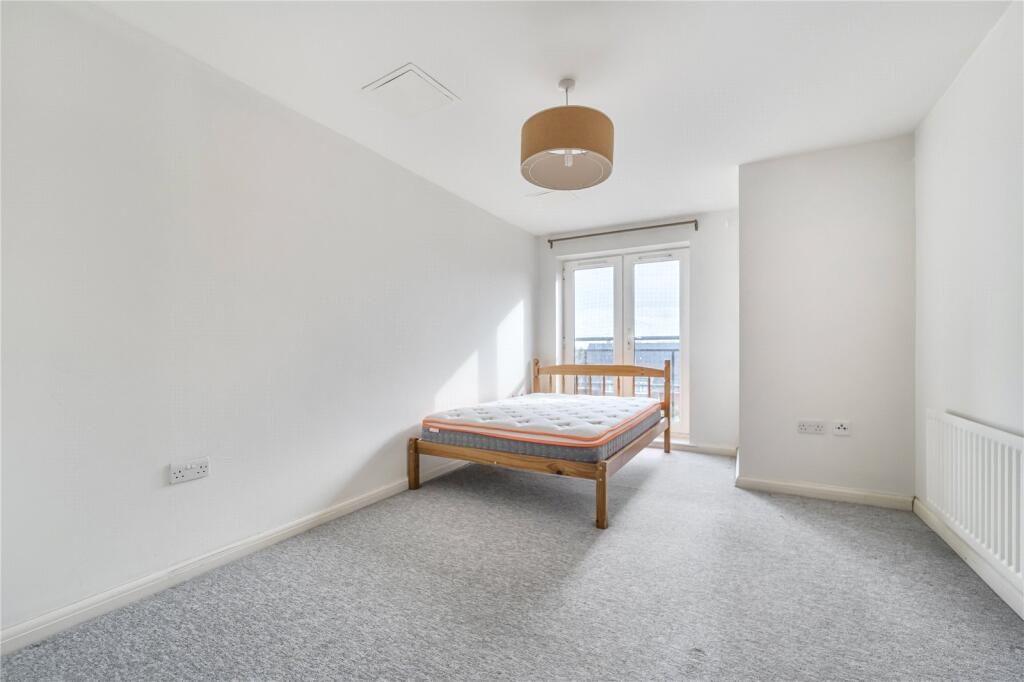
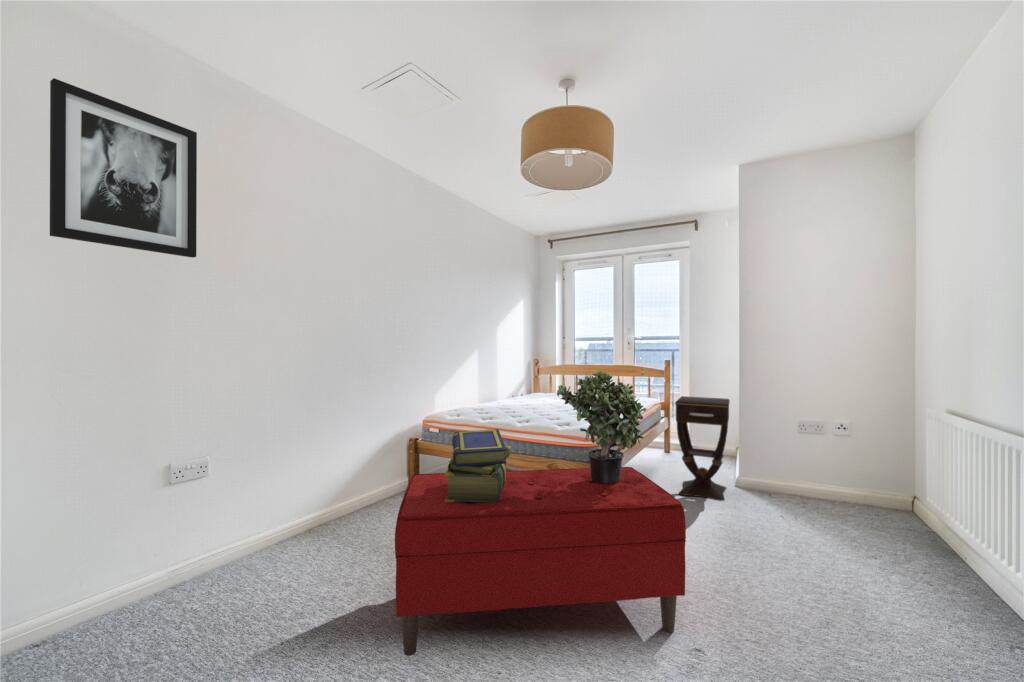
+ side table [674,395,731,502]
+ wall art [49,77,198,259]
+ stack of books [444,428,513,503]
+ bench [394,466,687,657]
+ potted plant [555,370,647,483]
